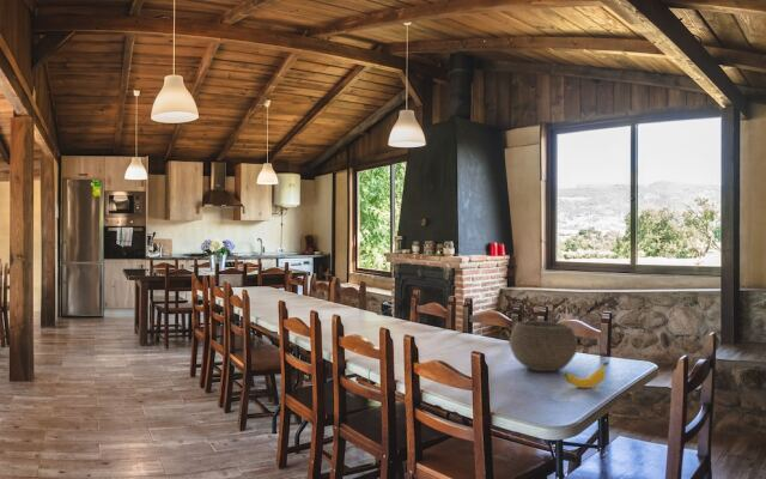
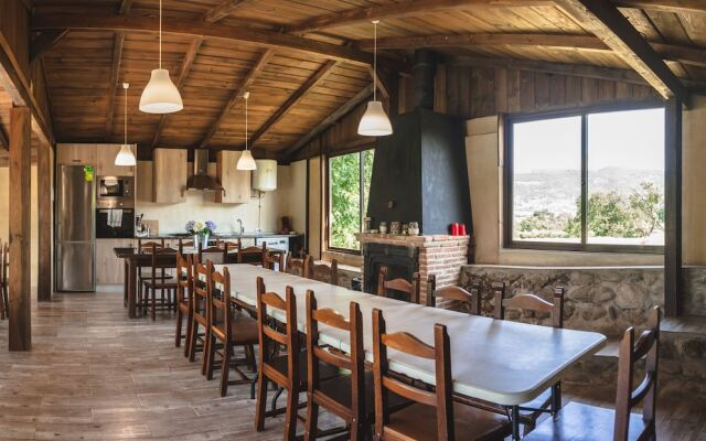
- banana [563,360,610,389]
- bowl [509,320,578,372]
